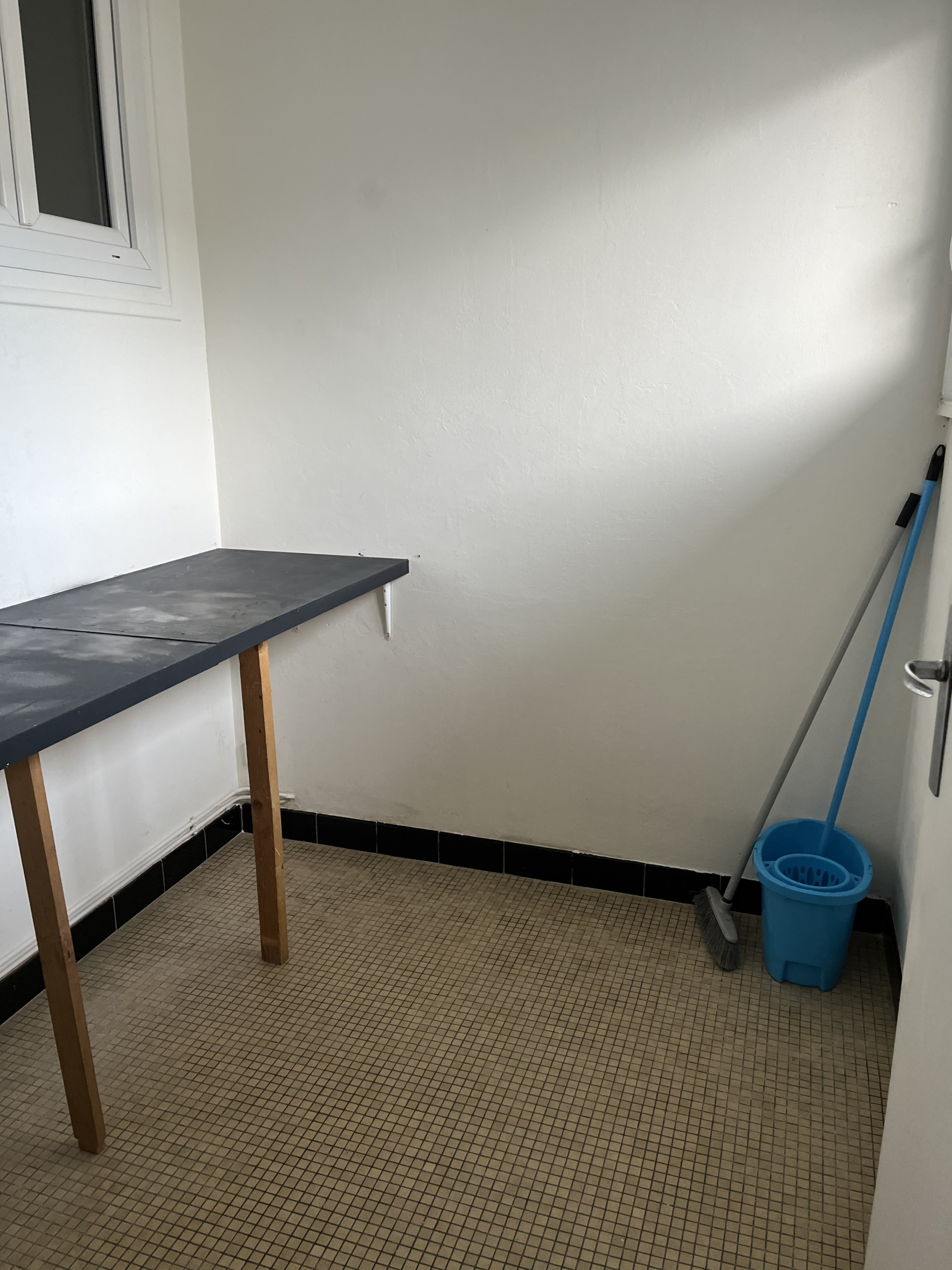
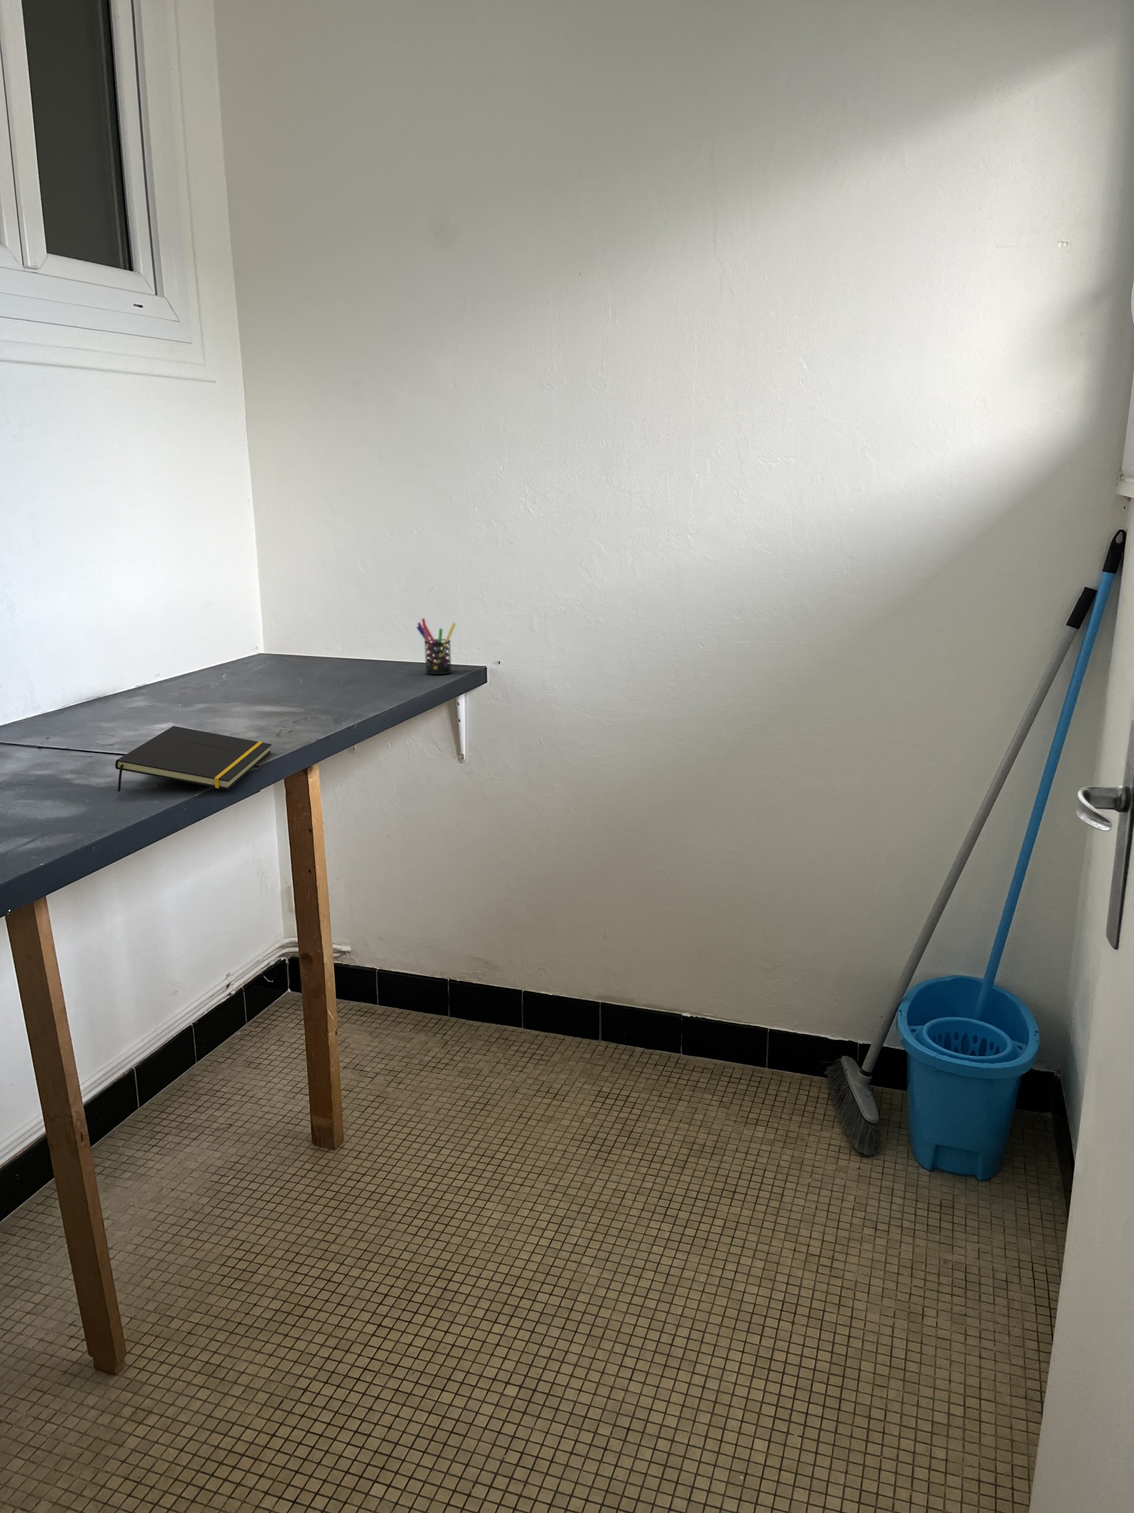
+ pen holder [416,617,456,675]
+ notepad [114,726,273,792]
